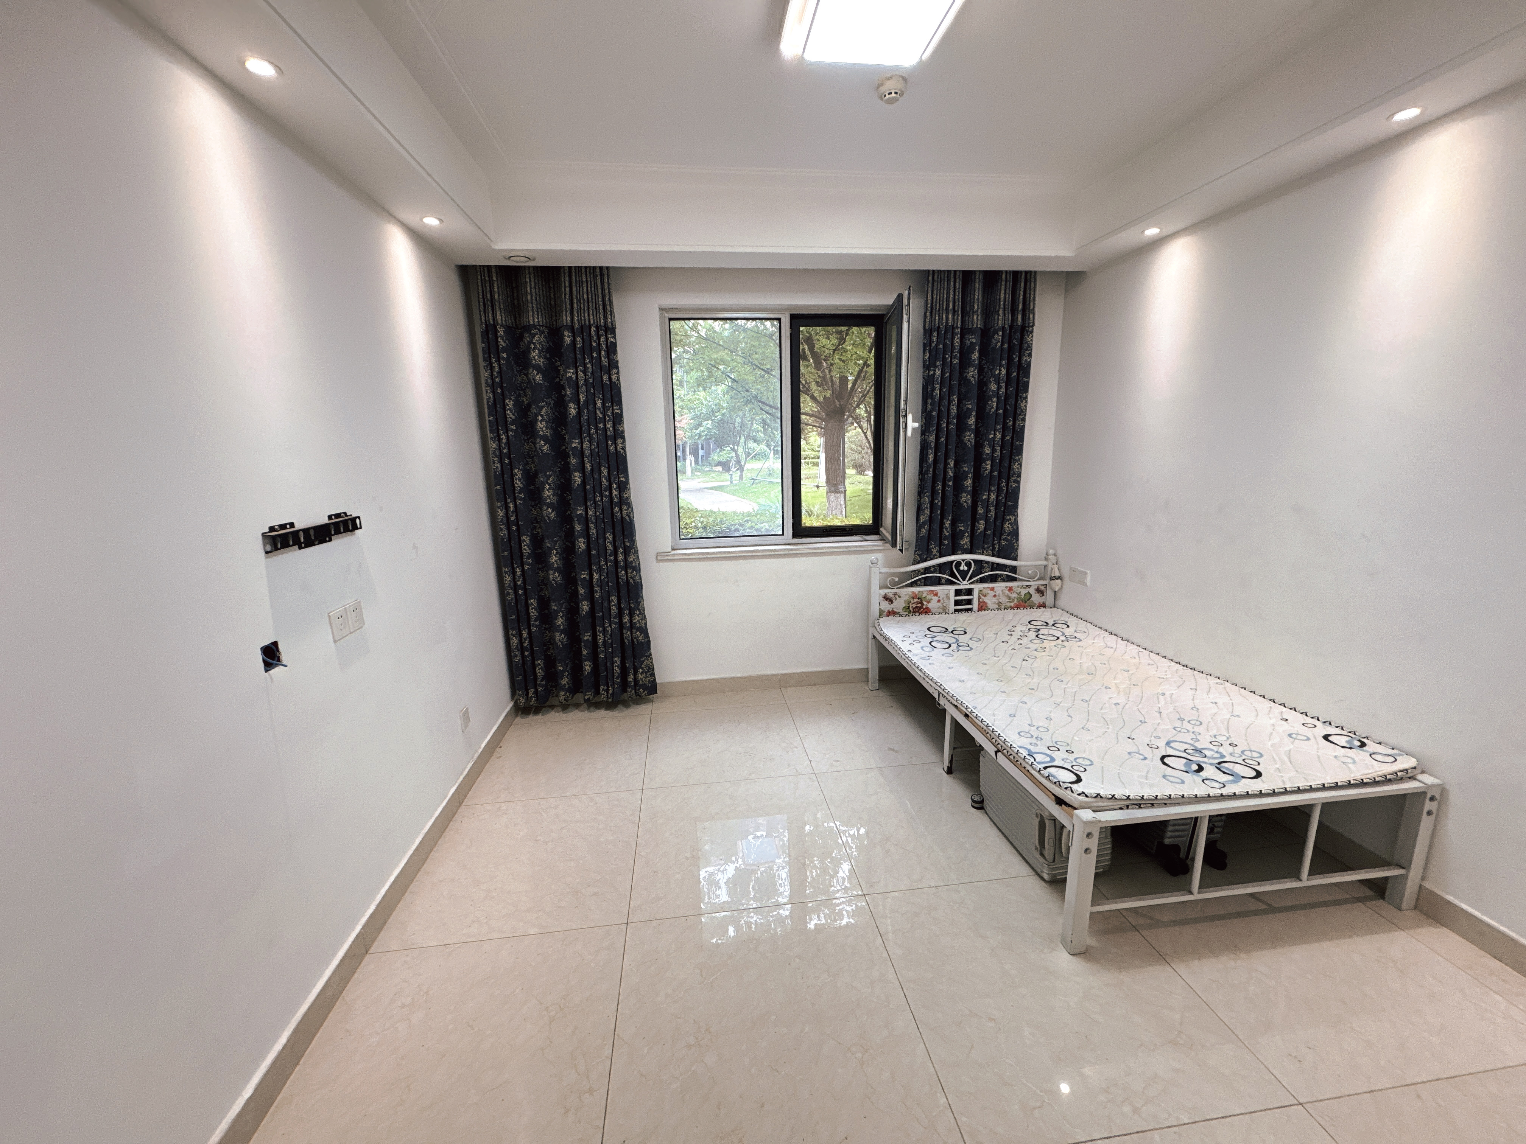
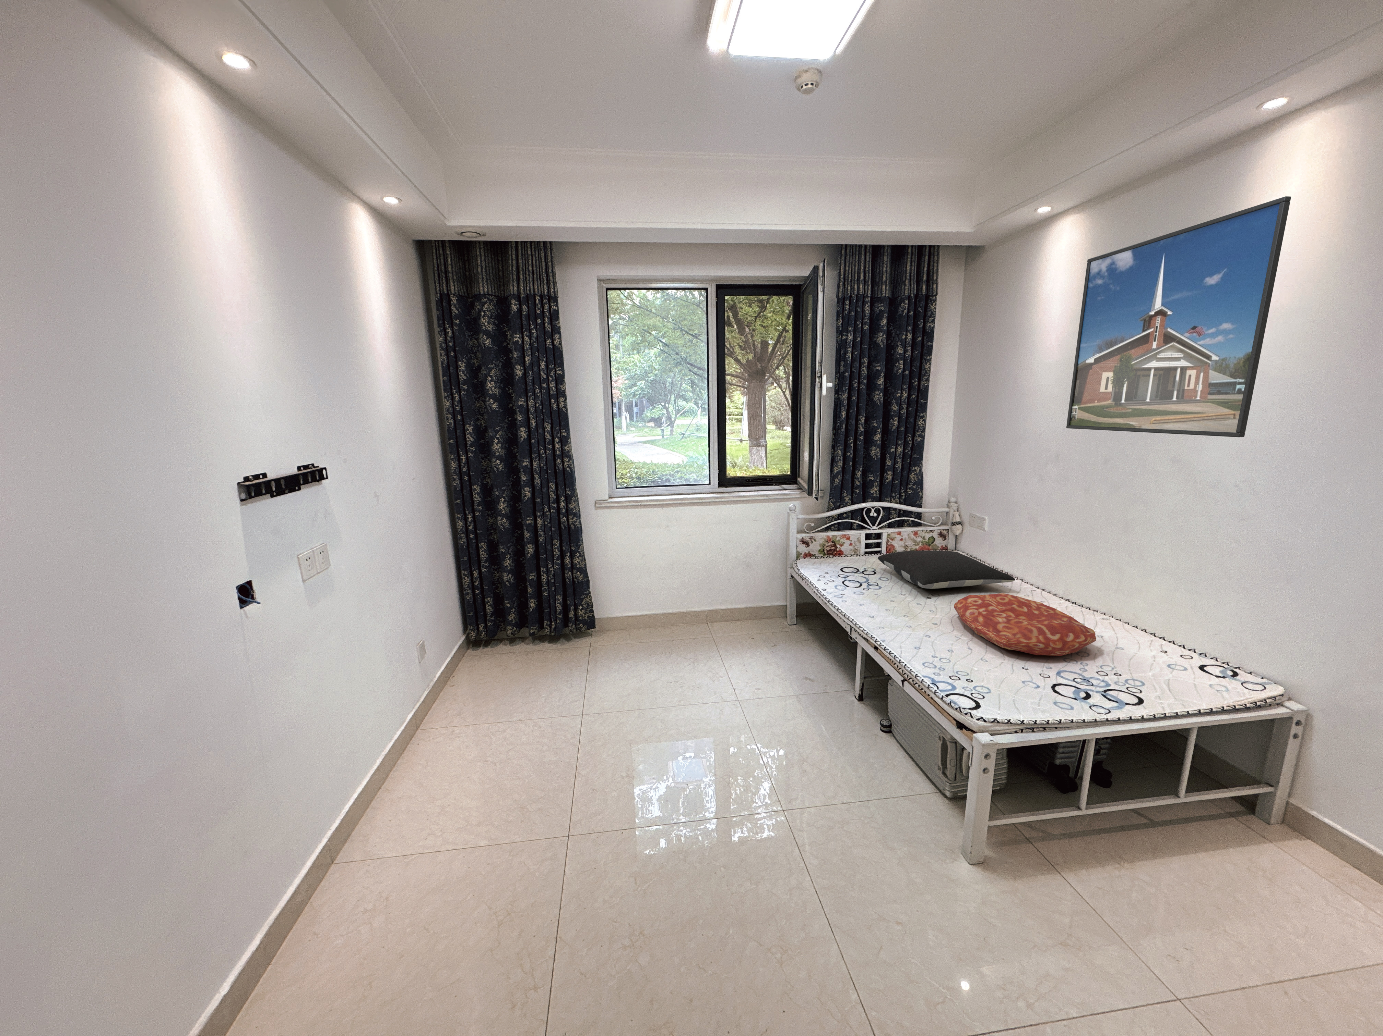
+ cushion [954,593,1097,656]
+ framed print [1066,196,1292,437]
+ pillow [878,551,1015,589]
